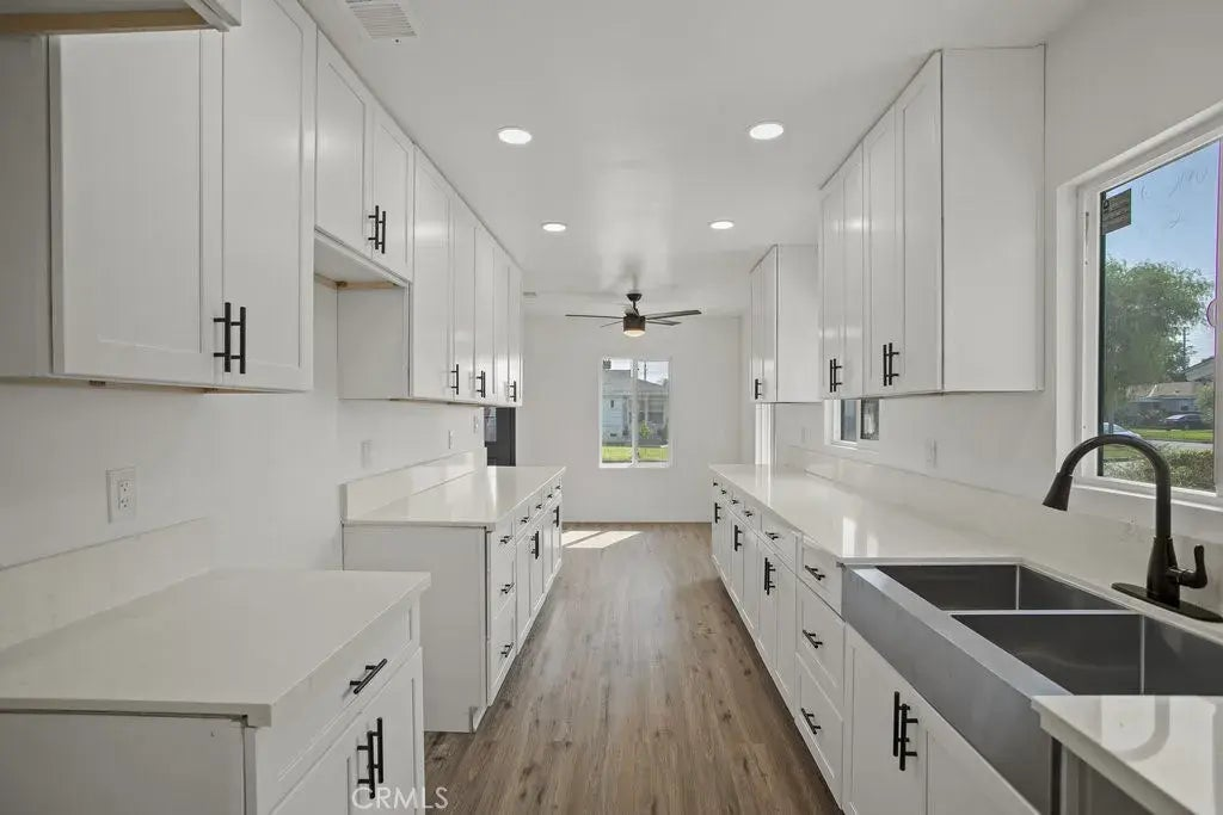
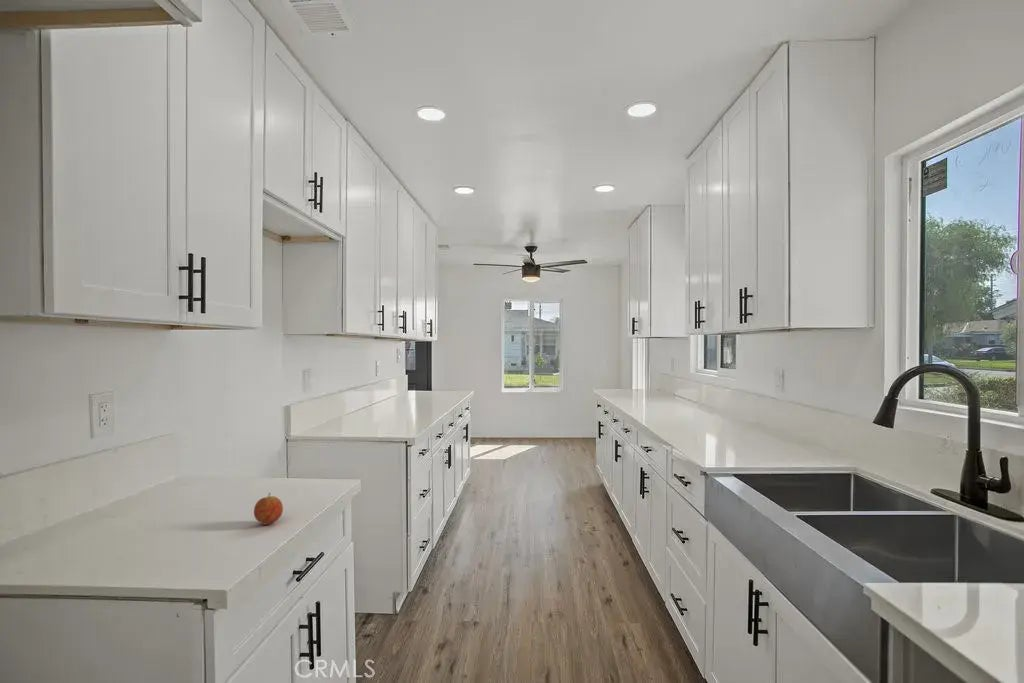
+ fruit [253,492,284,526]
